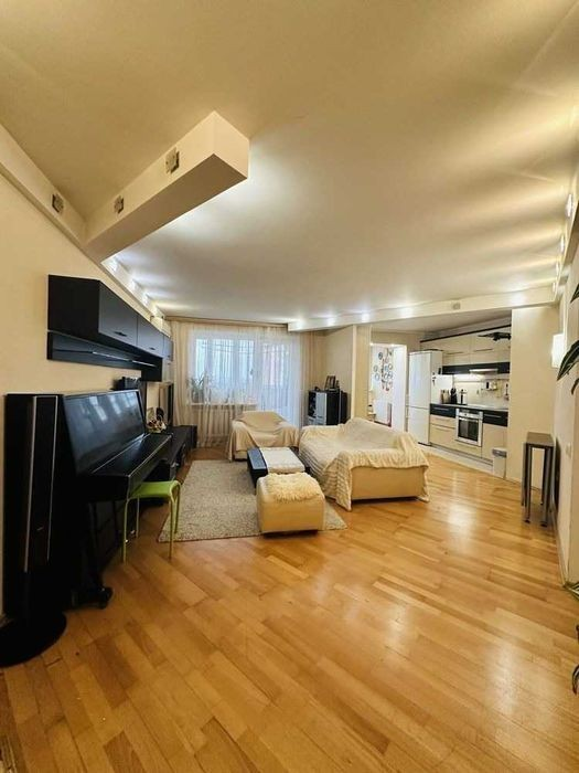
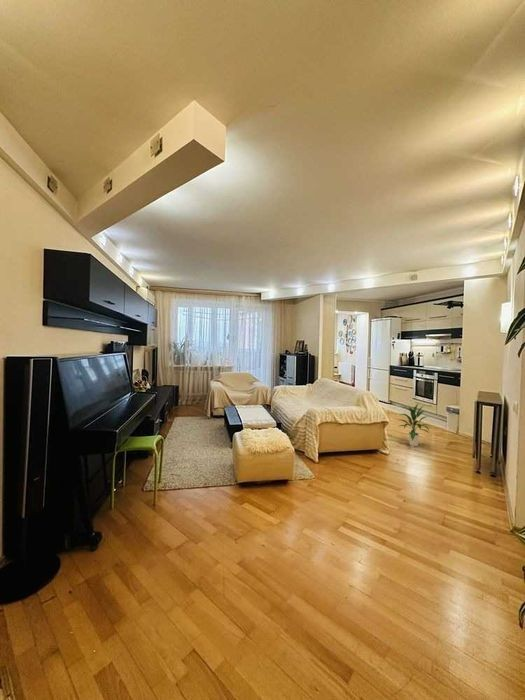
+ indoor plant [397,403,430,447]
